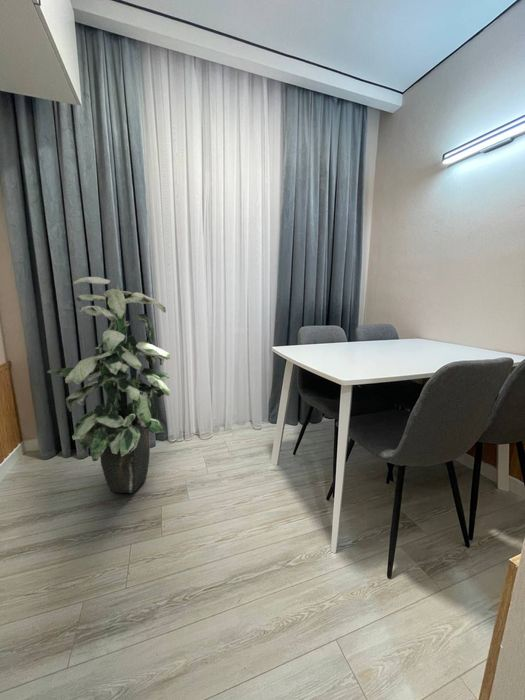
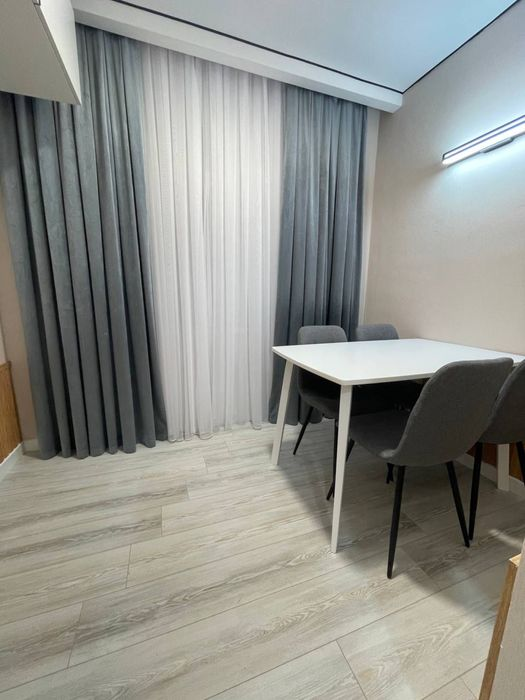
- indoor plant [47,276,171,494]
